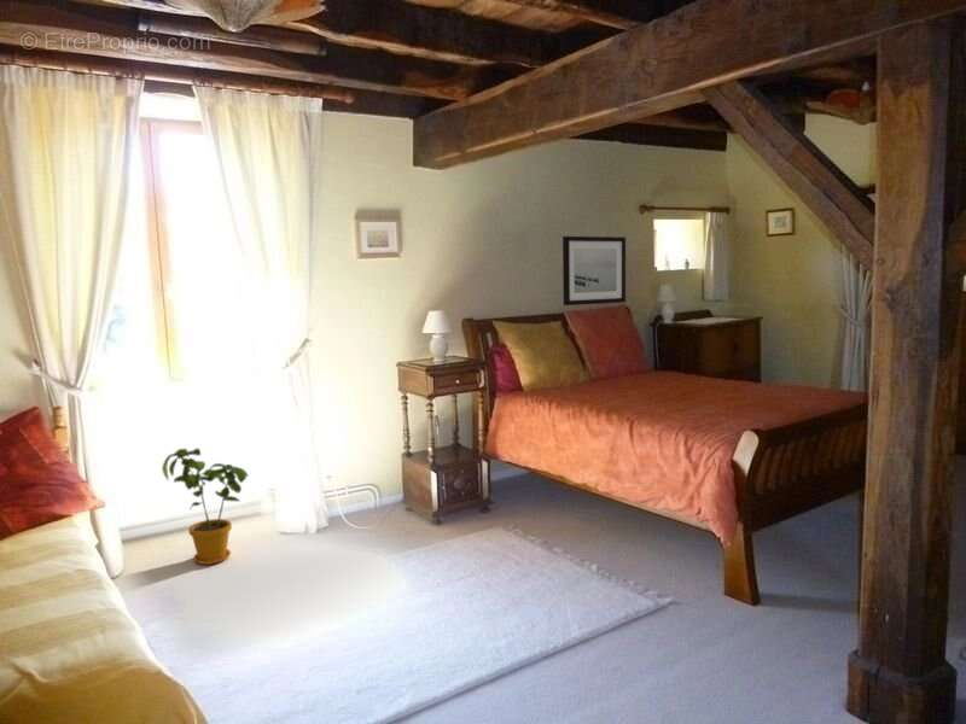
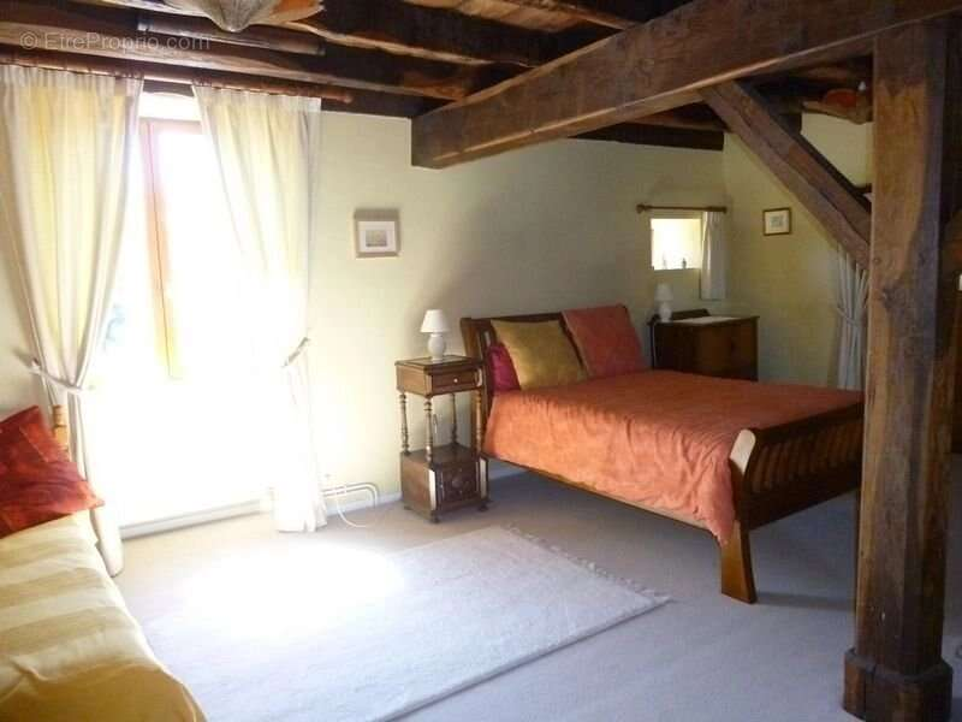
- house plant [161,446,249,566]
- wall art [561,235,627,306]
